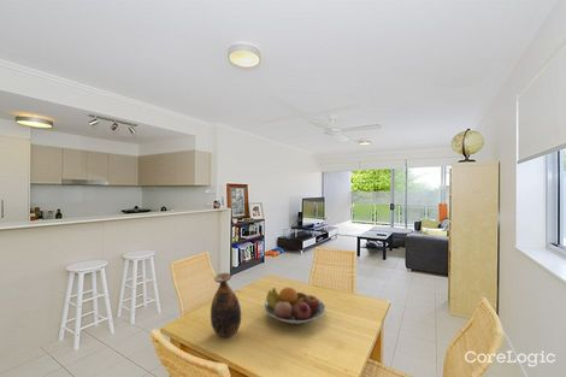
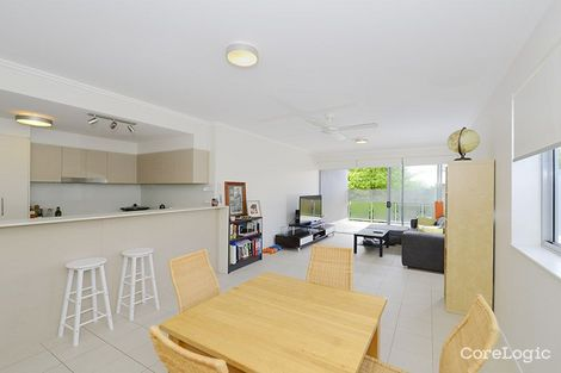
- vase [210,272,242,338]
- fruit bowl [263,287,326,325]
